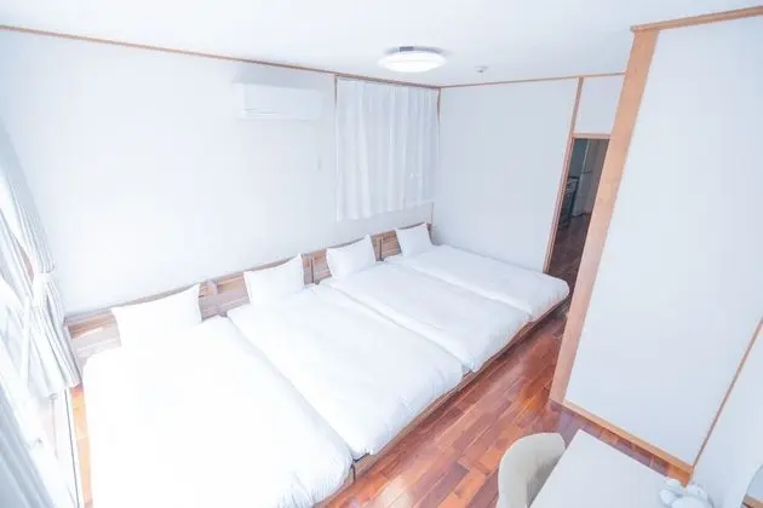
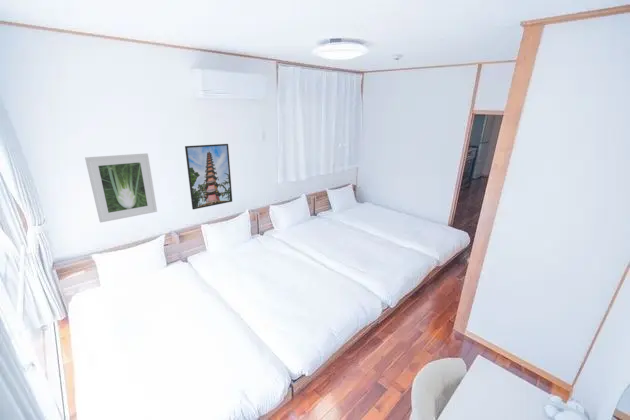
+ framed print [84,152,158,224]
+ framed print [184,143,233,210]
